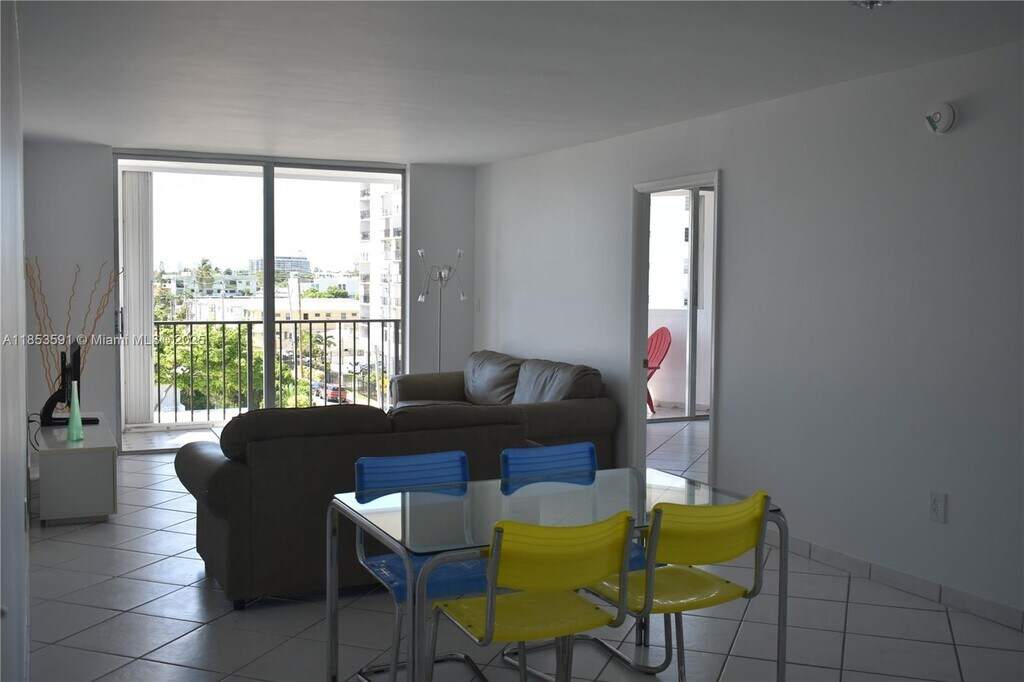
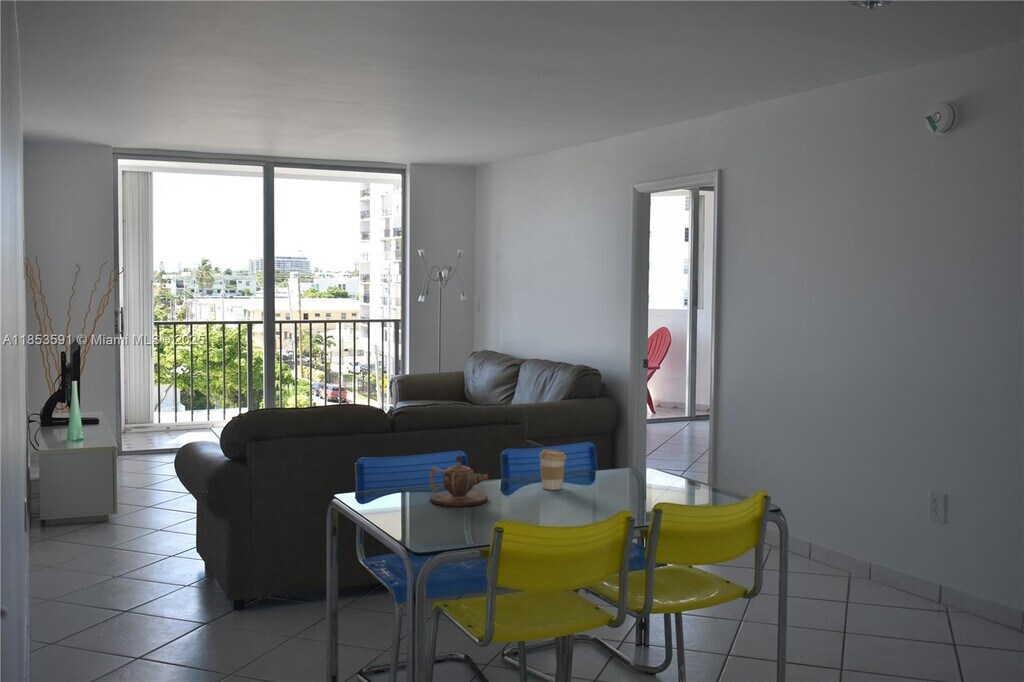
+ teapot [429,455,489,507]
+ coffee cup [538,449,567,491]
